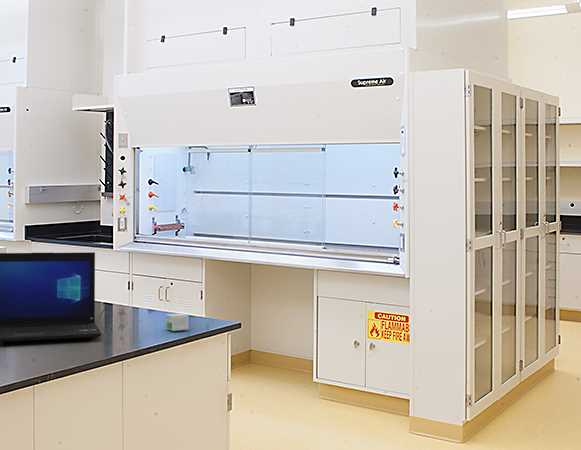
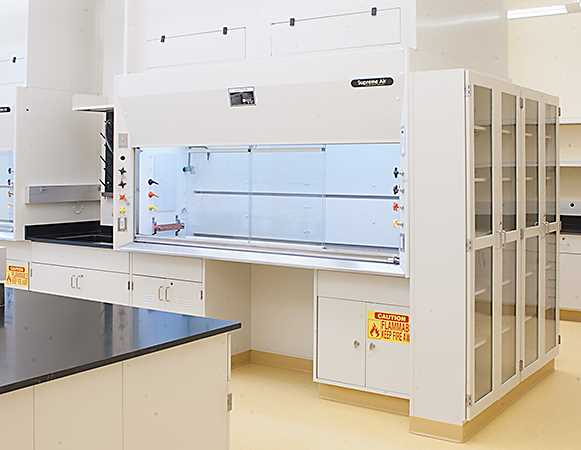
- small box [165,312,190,332]
- laptop [0,251,103,343]
